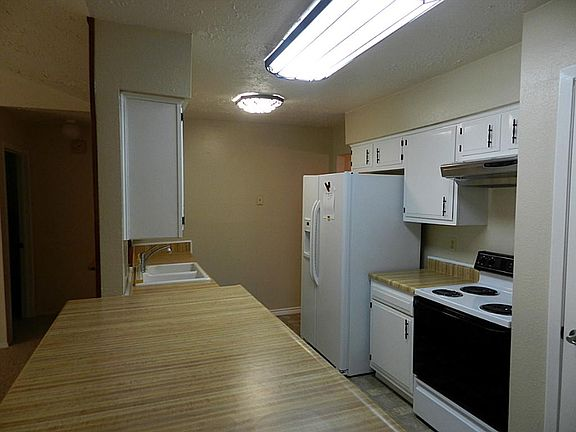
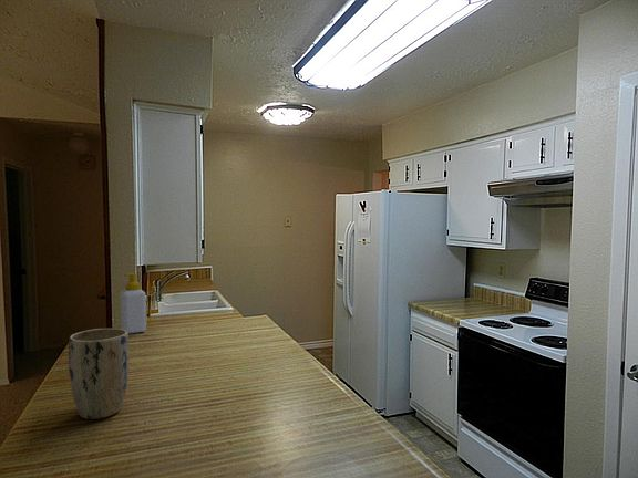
+ soap bottle [120,272,147,334]
+ plant pot [68,328,130,420]
